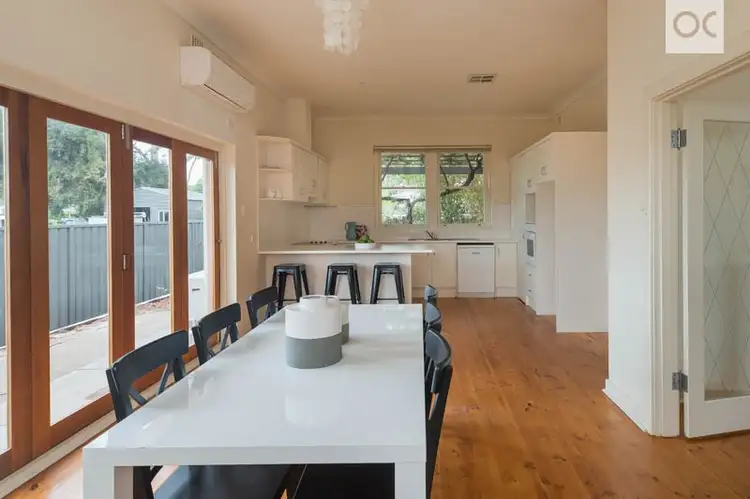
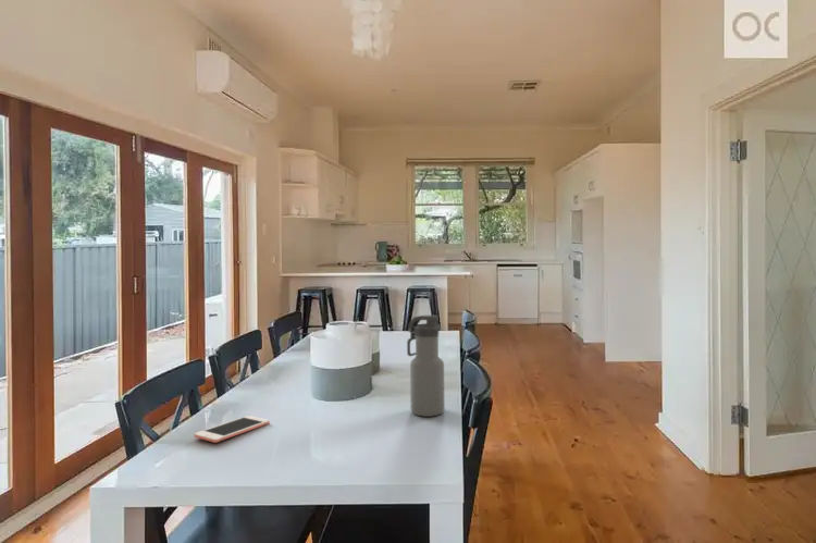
+ water bottle [406,314,445,418]
+ cell phone [194,415,271,444]
